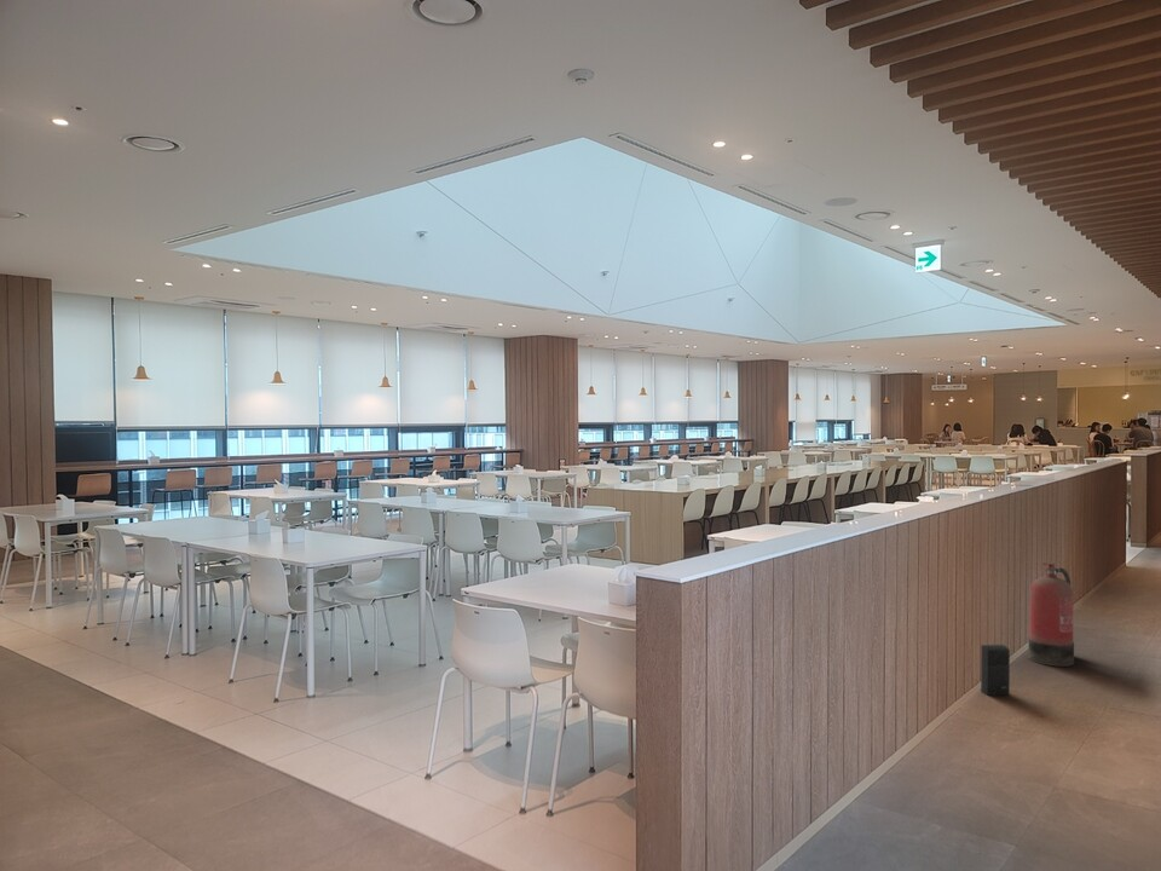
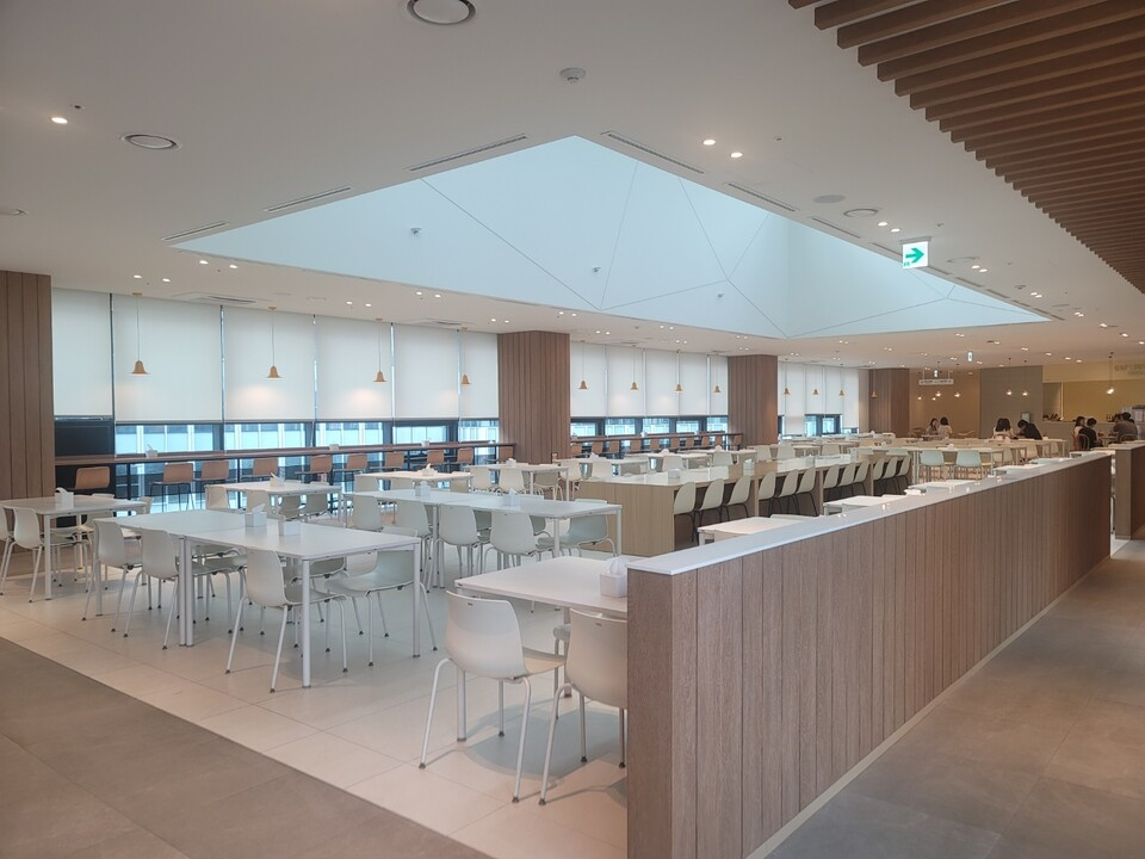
- speaker [980,644,1011,697]
- fire extinguisher [1028,563,1075,668]
